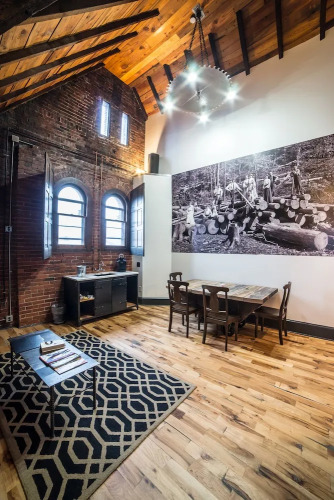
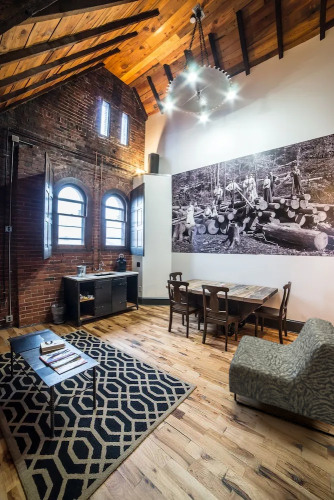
+ armchair [228,316,334,439]
